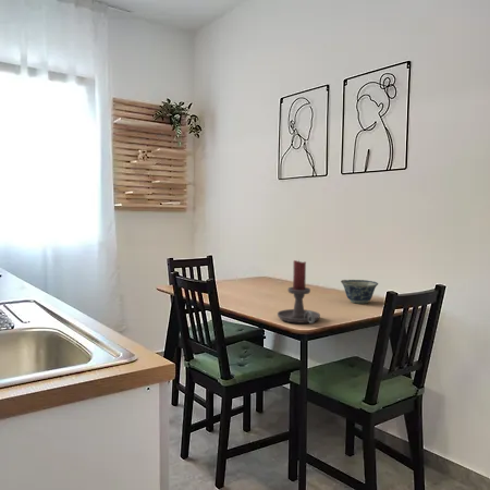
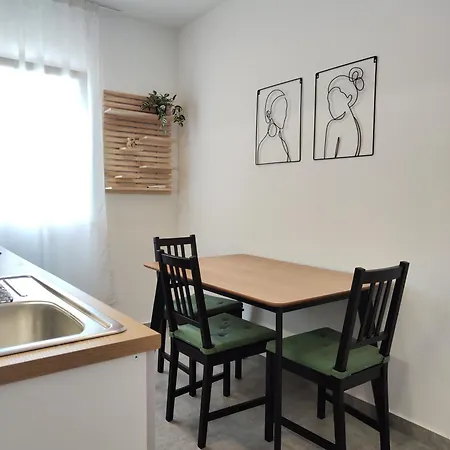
- bowl [340,279,379,305]
- candle holder [277,259,321,324]
